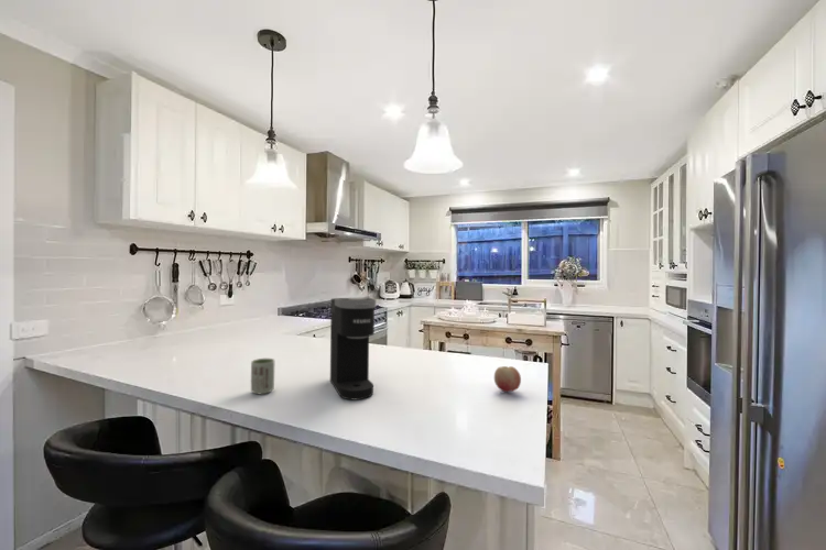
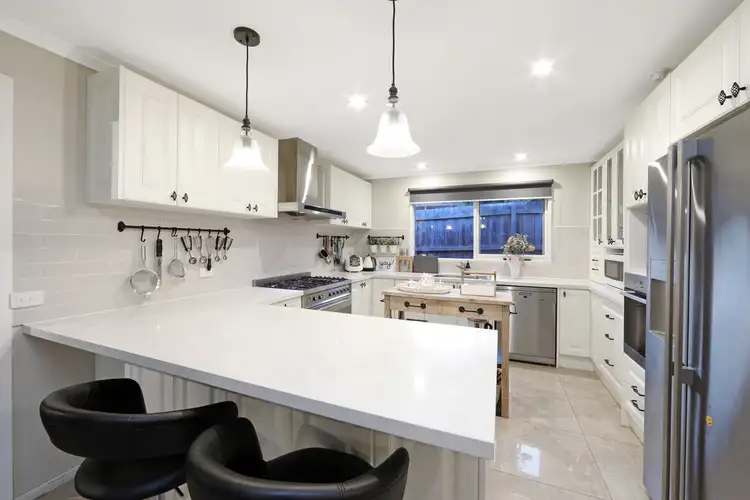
- fruit [493,365,522,393]
- cup [250,358,275,395]
- coffee maker [329,297,377,402]
